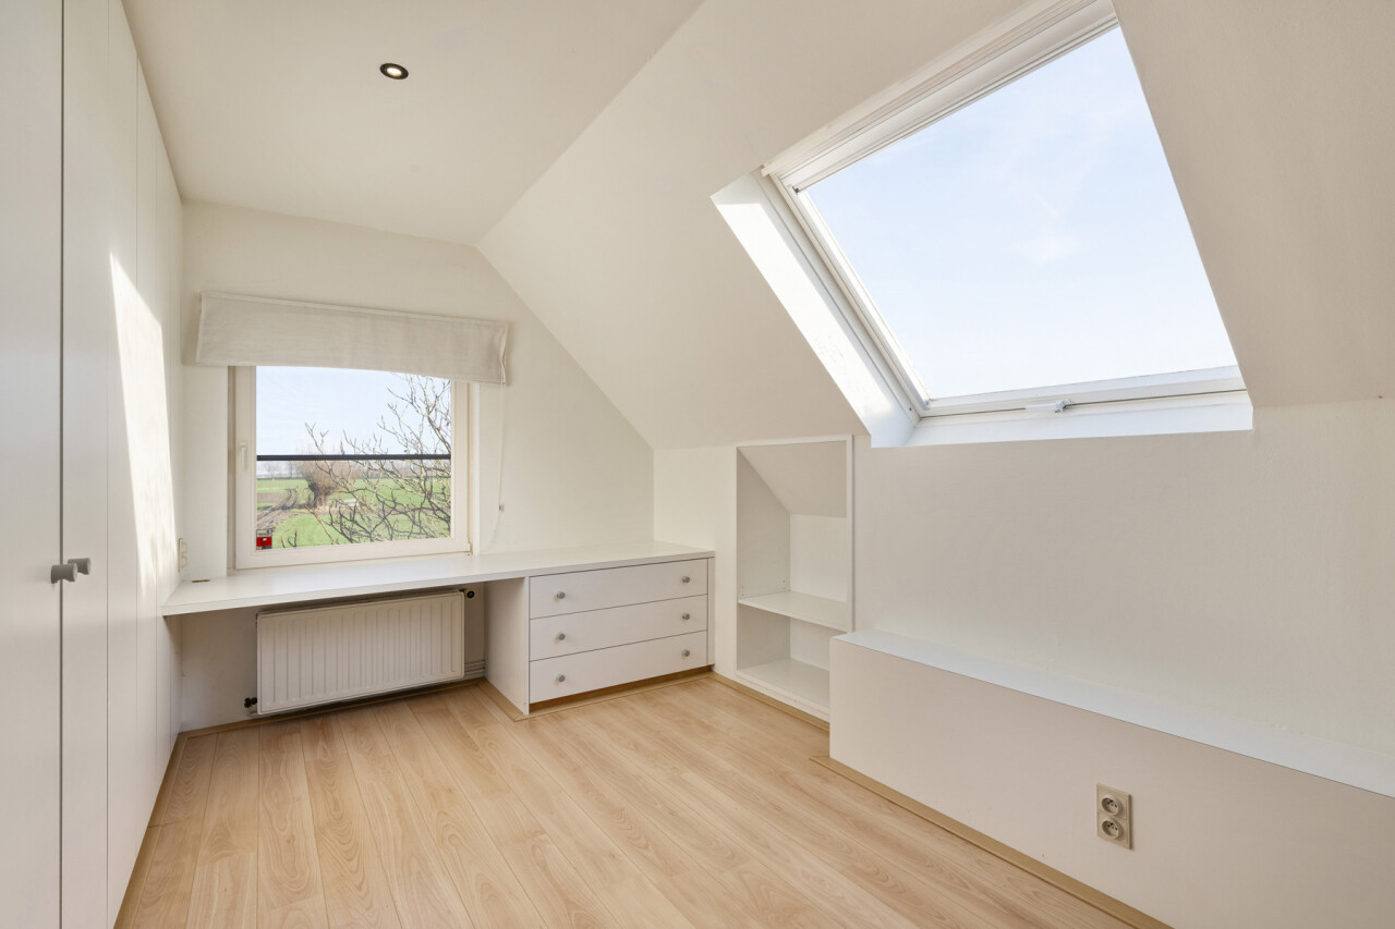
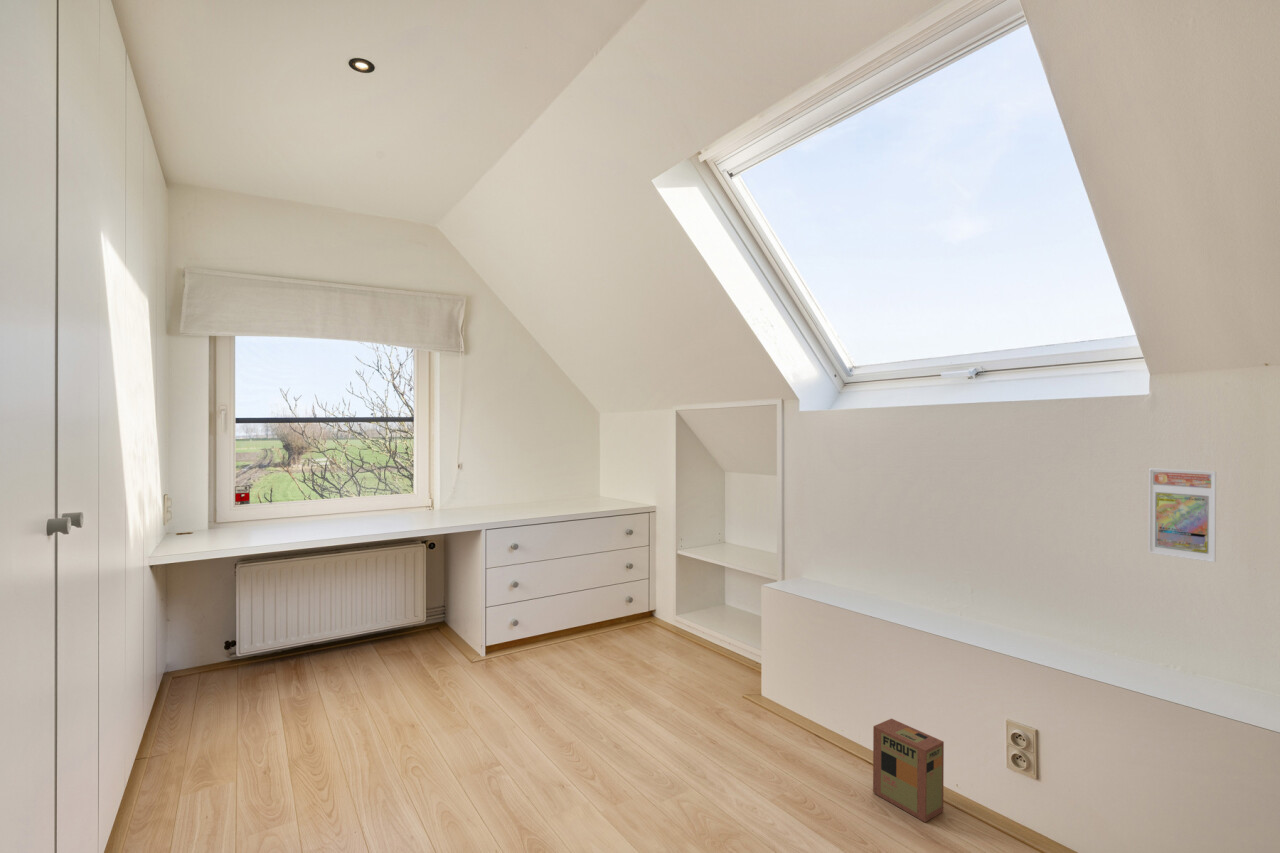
+ box [872,718,945,823]
+ trading card display case [1148,467,1217,563]
